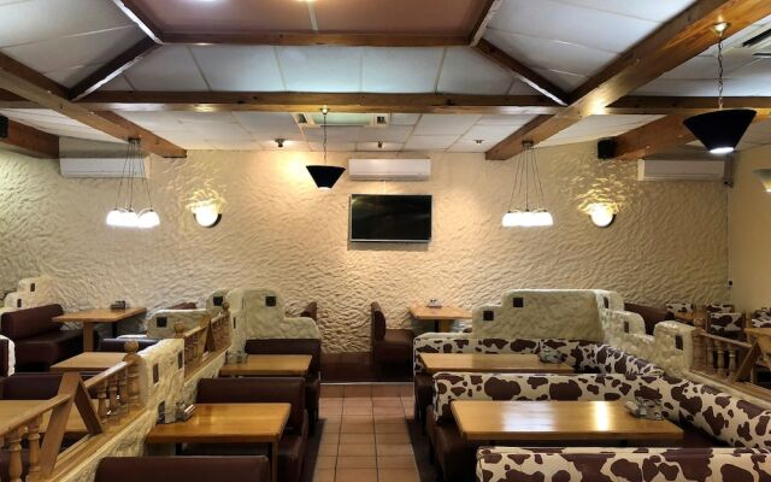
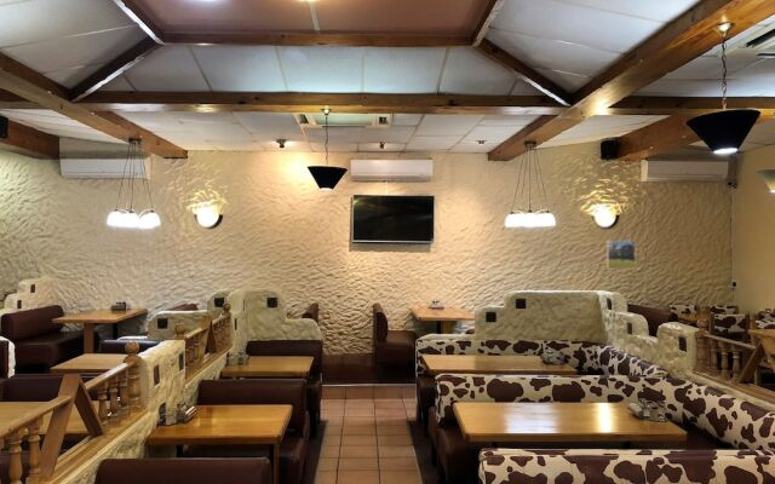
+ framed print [605,240,637,270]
